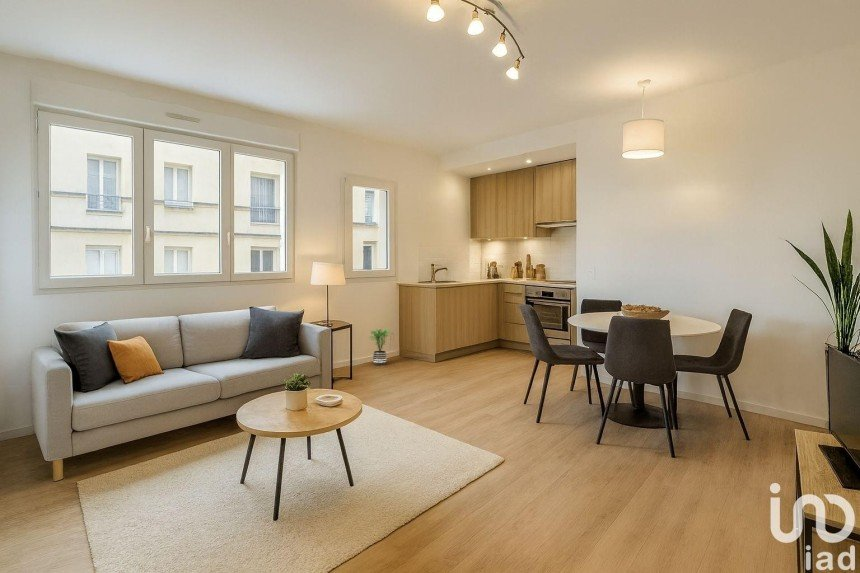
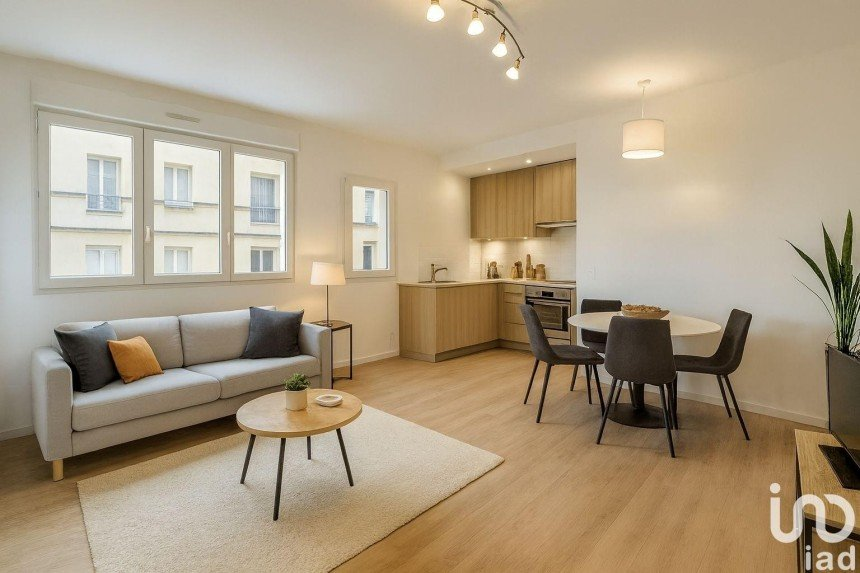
- potted plant [368,327,392,366]
